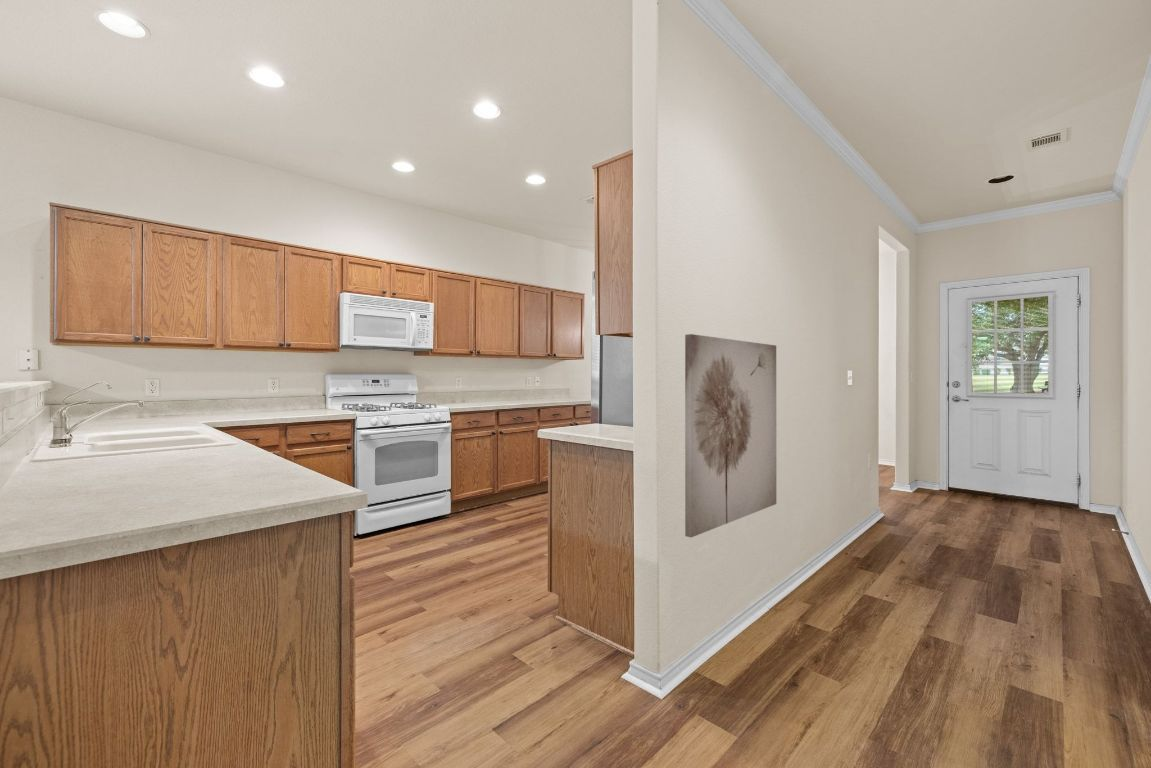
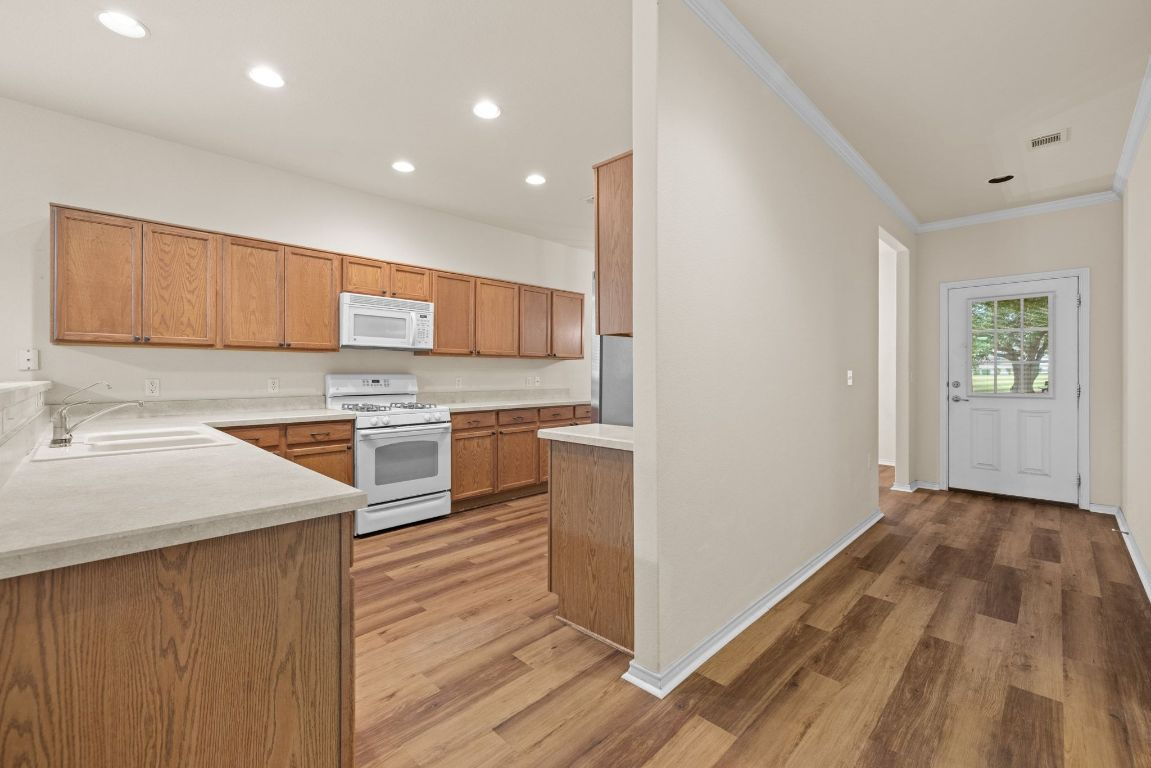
- wall art [684,333,777,539]
